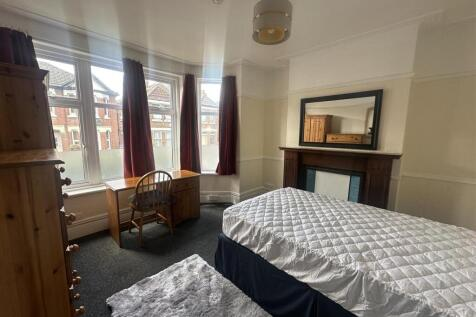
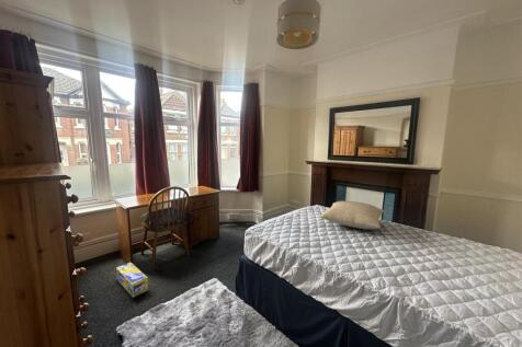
+ box [115,262,149,299]
+ pillow [319,200,385,230]
